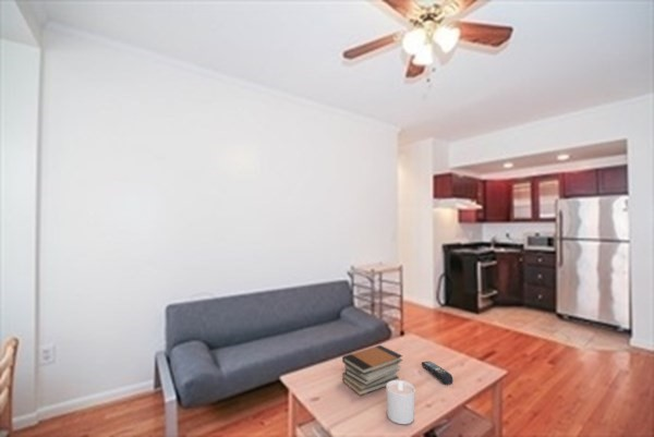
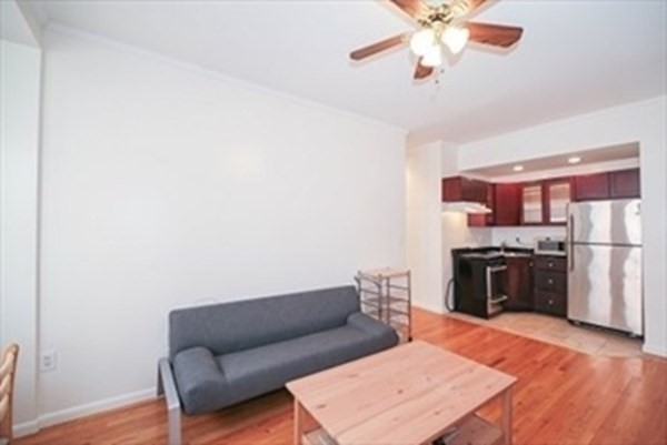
- candle [385,379,416,425]
- book stack [341,344,403,397]
- remote control [421,361,453,385]
